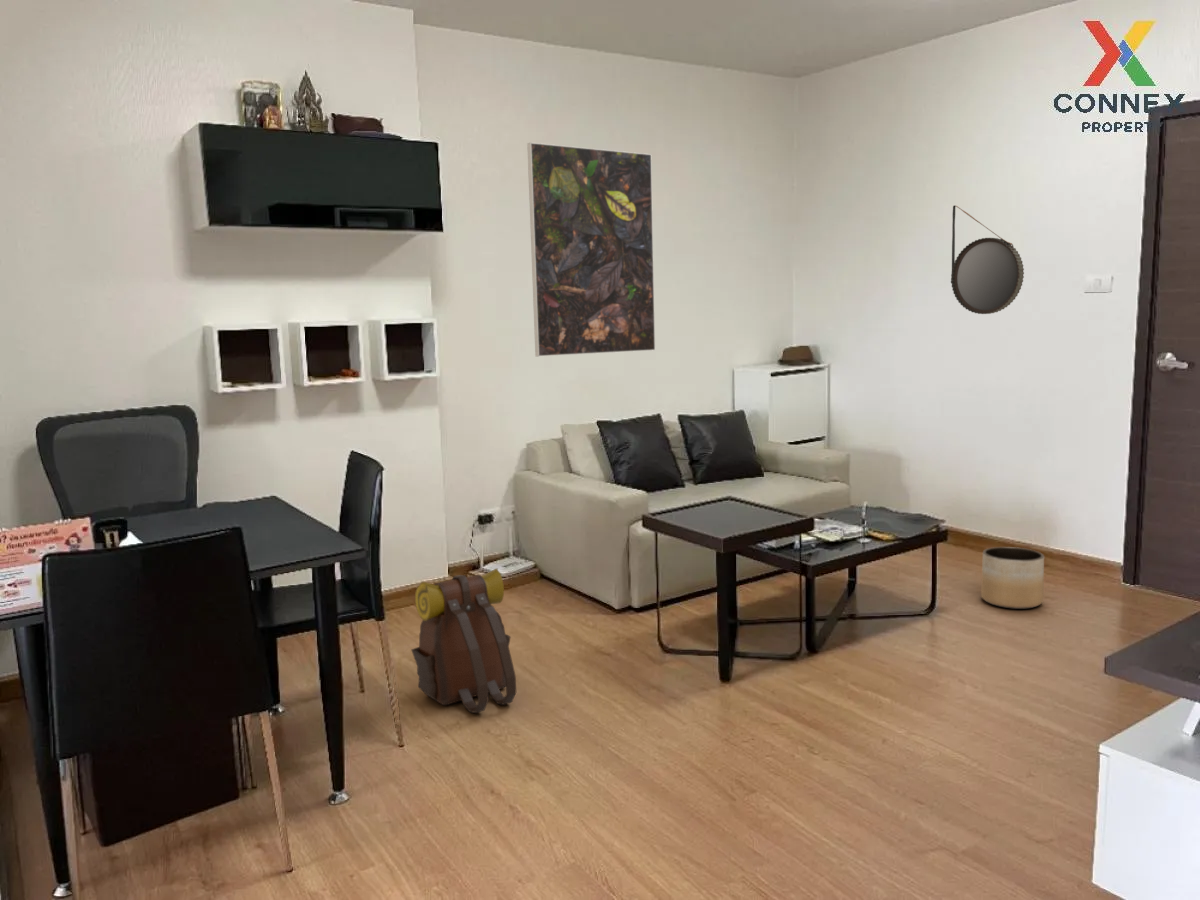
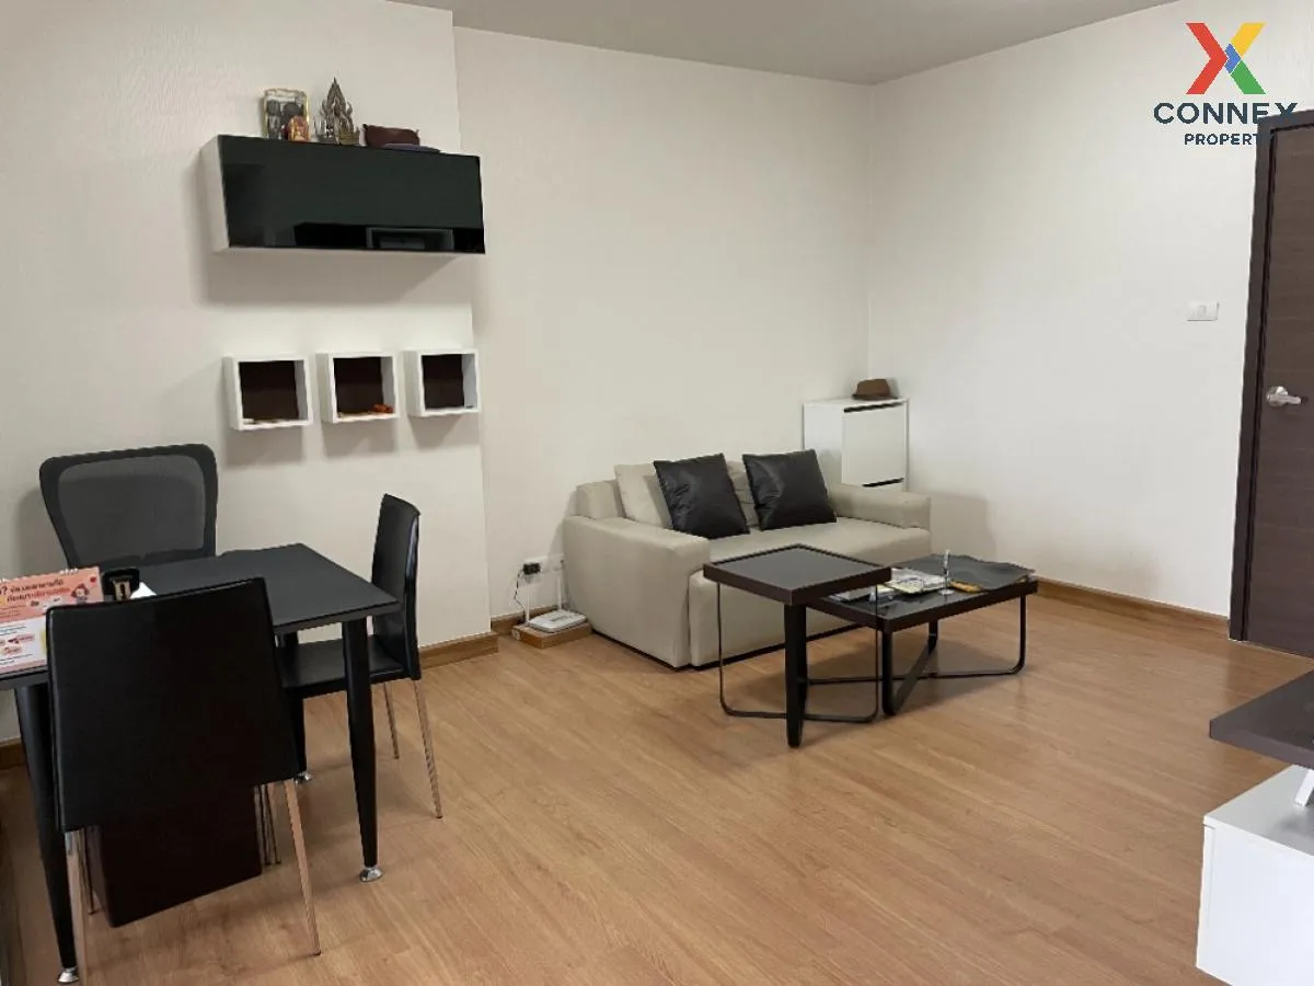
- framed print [526,141,656,358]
- backpack [410,567,517,714]
- home mirror [950,205,1025,315]
- planter [980,546,1045,610]
